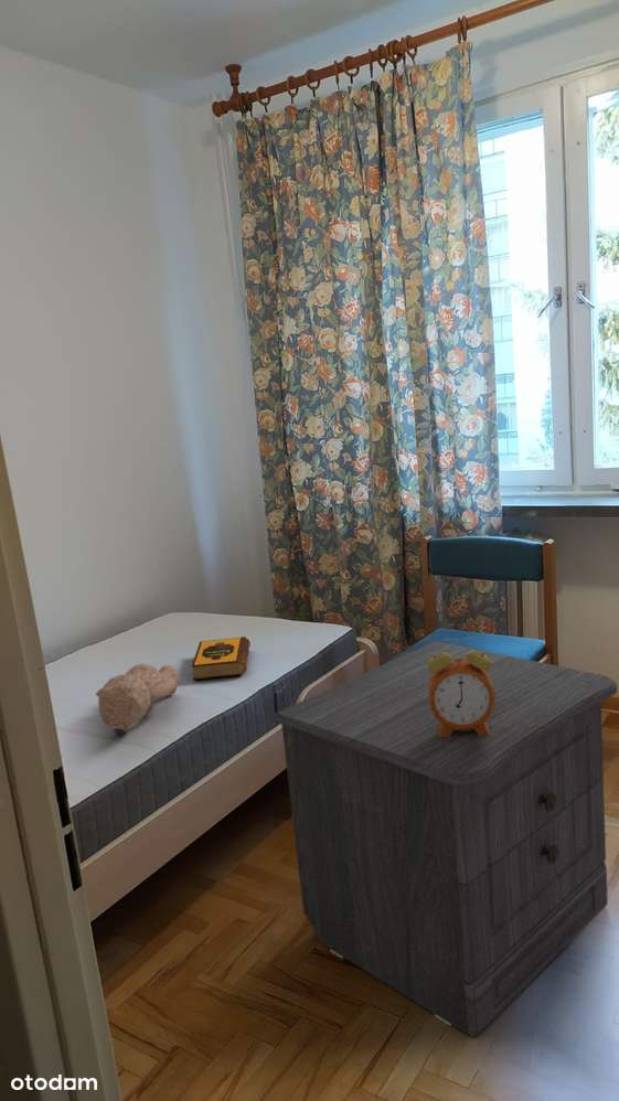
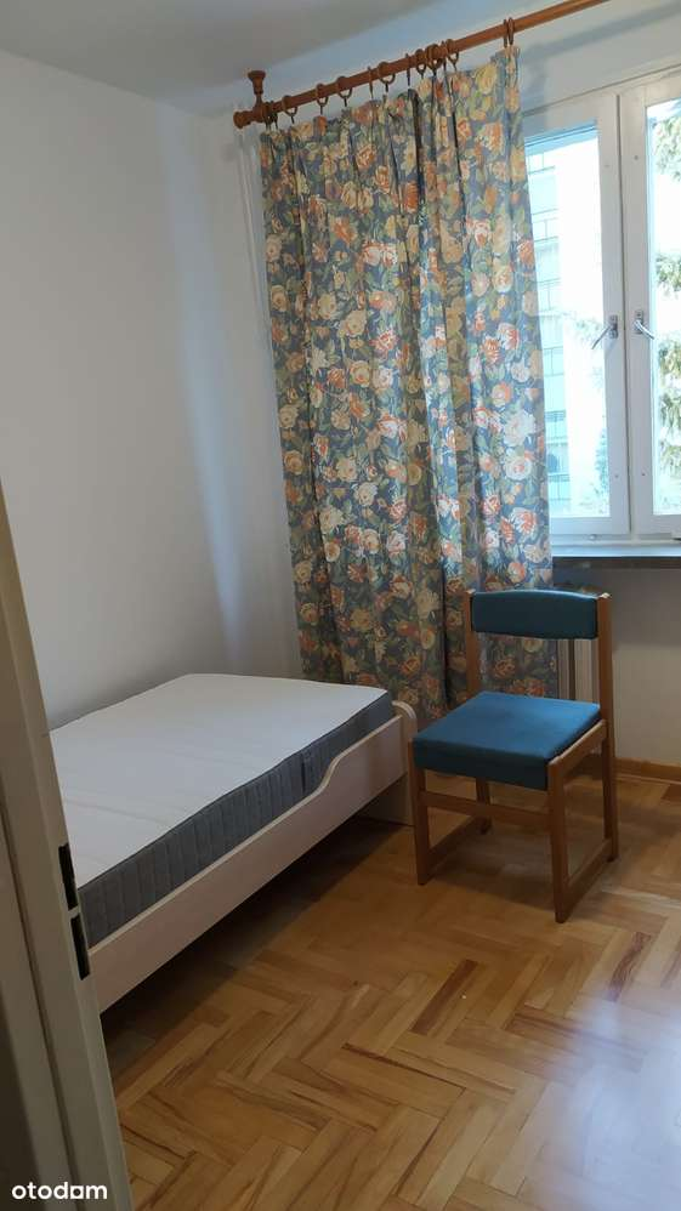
- alarm clock [427,637,495,737]
- teddy bear [95,662,180,736]
- nightstand [271,640,618,1038]
- hardback book [191,635,252,681]
